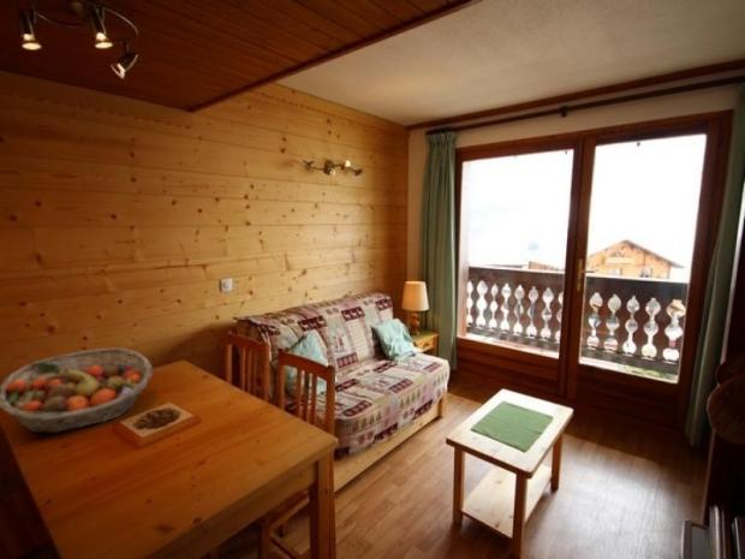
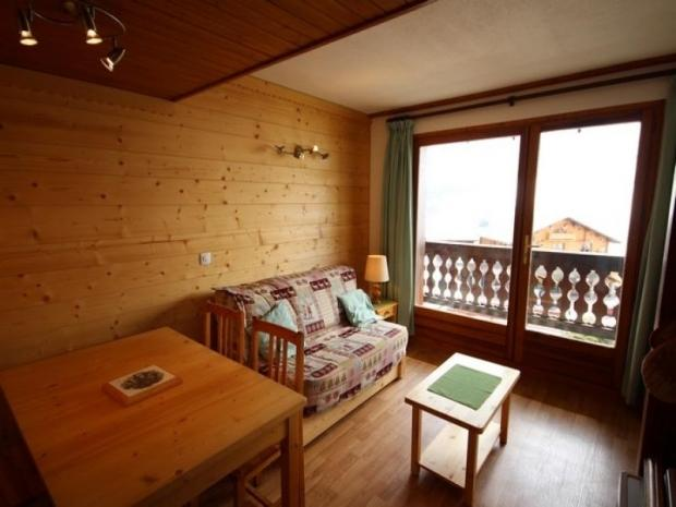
- fruit basket [0,347,154,434]
